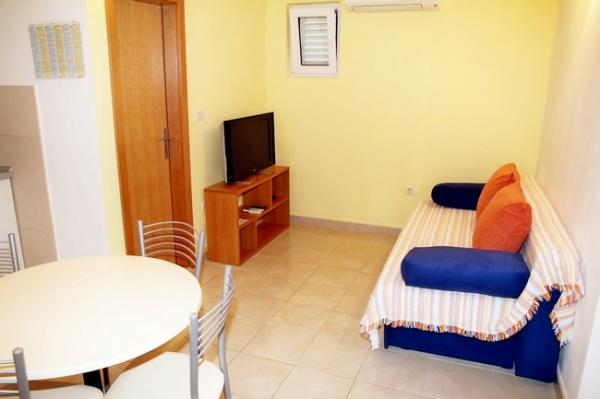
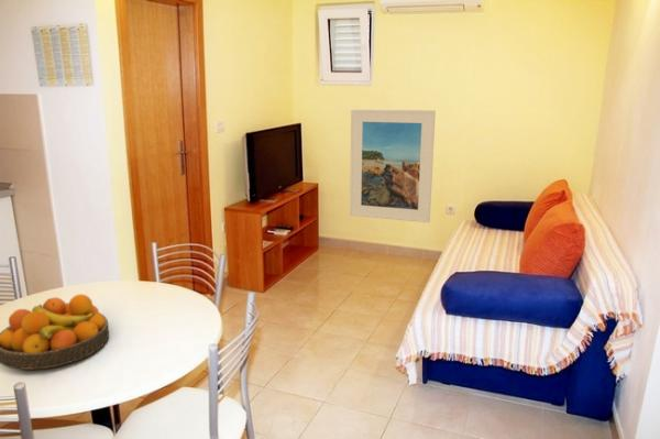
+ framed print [349,108,437,223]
+ fruit bowl [0,293,110,371]
